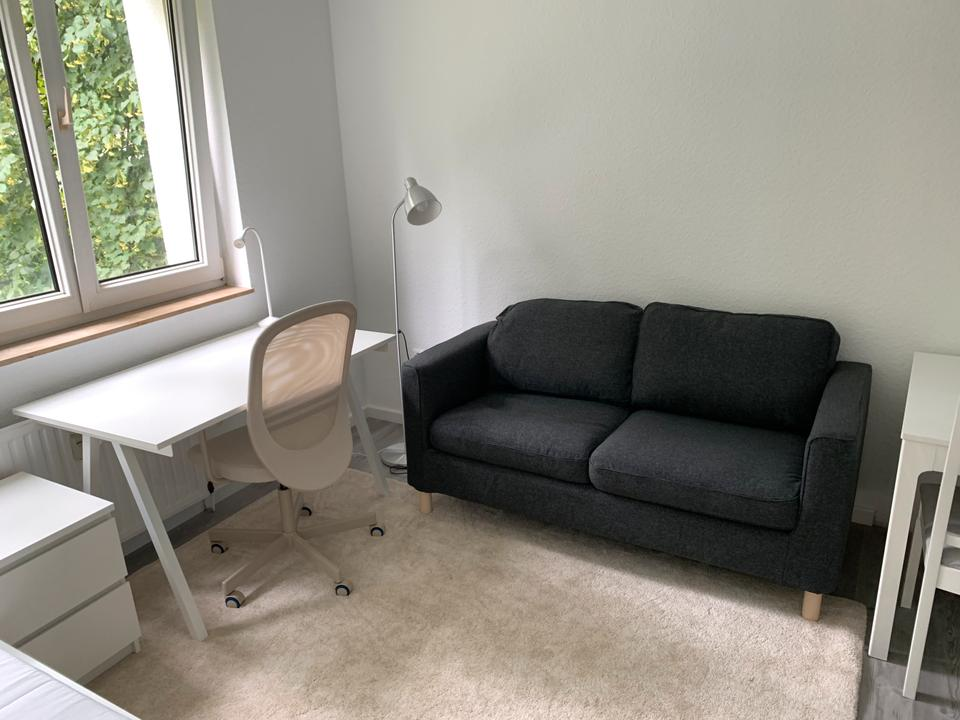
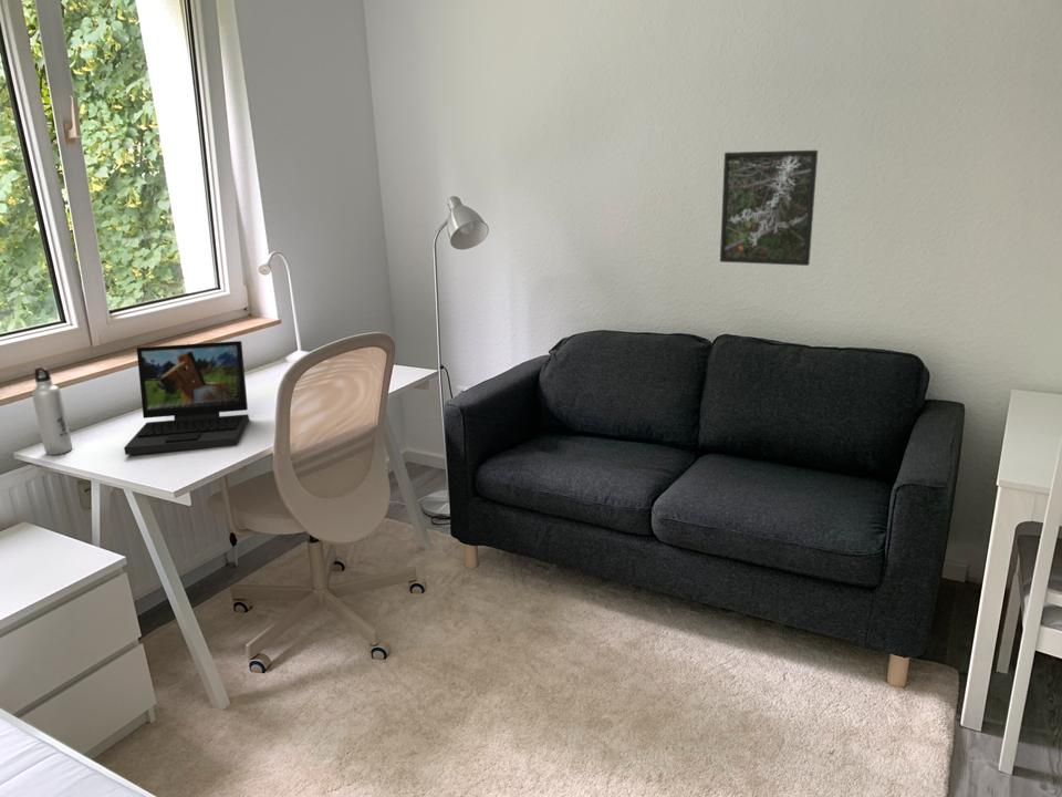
+ water bottle [31,366,73,456]
+ laptop [123,340,250,456]
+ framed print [719,149,819,267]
